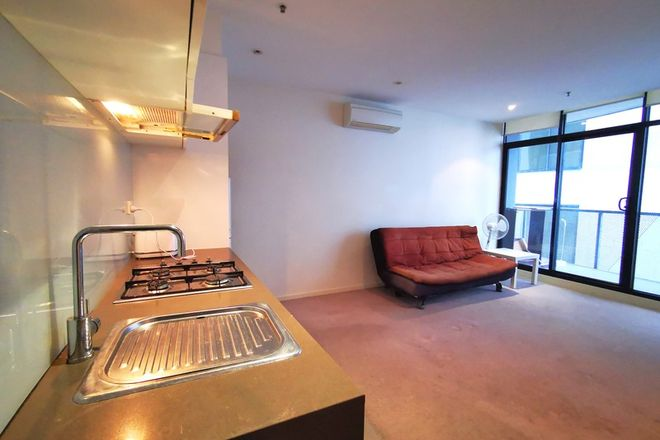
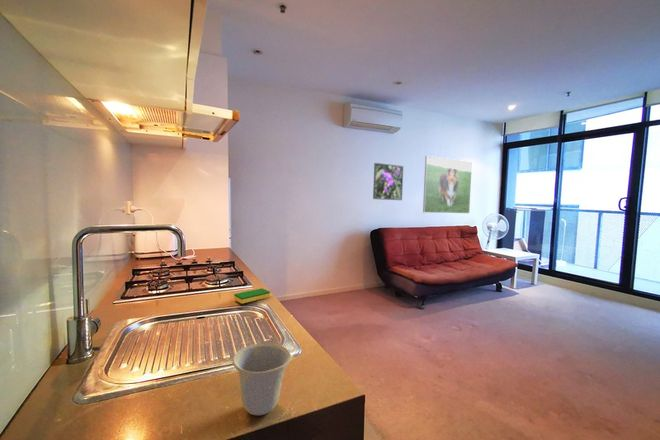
+ dish sponge [233,287,271,305]
+ cup [232,342,292,416]
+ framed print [422,155,473,214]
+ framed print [372,162,404,201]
